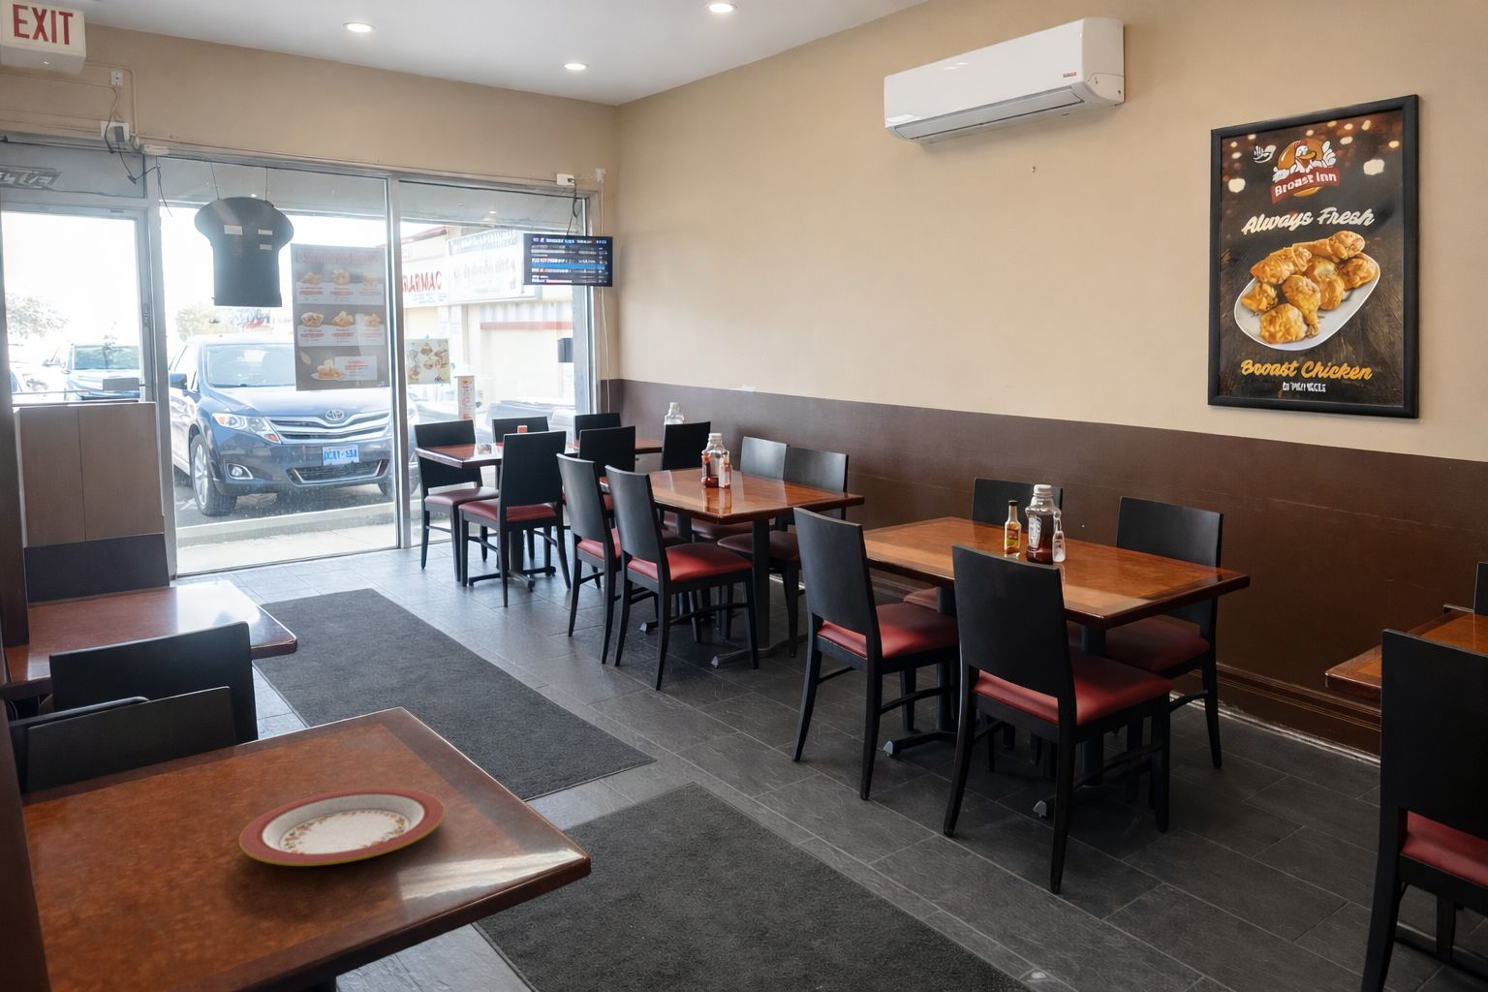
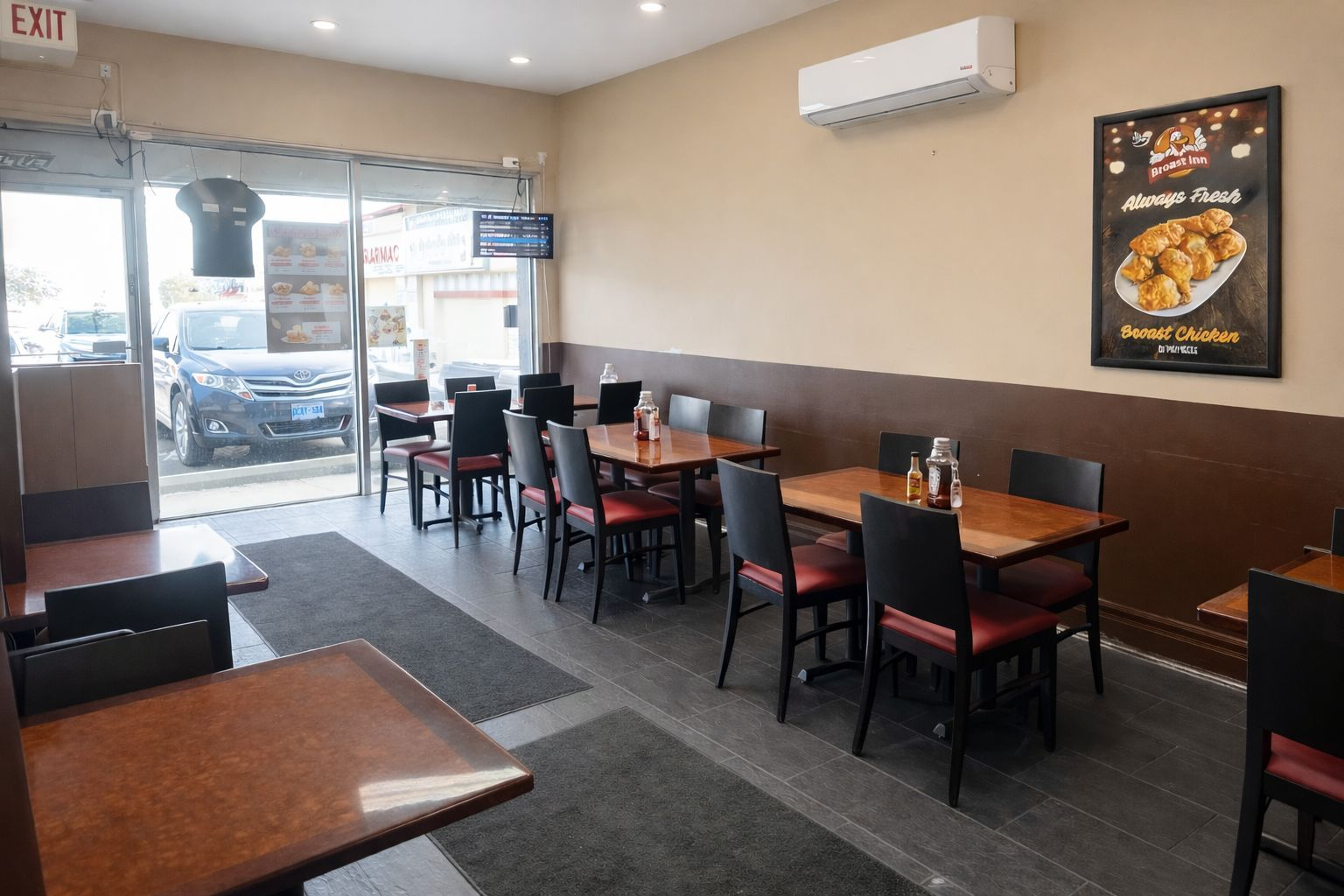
- plate [238,787,445,867]
